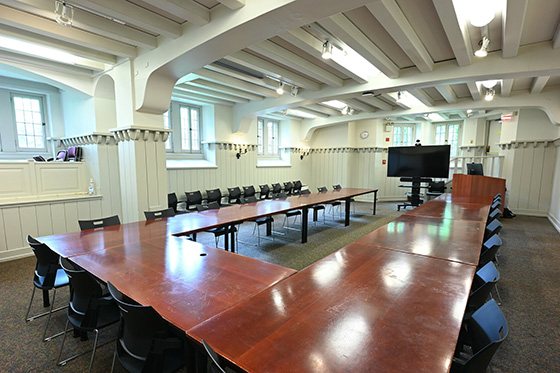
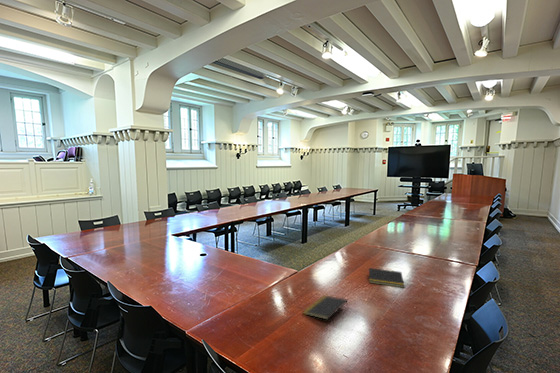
+ notepad [302,294,349,321]
+ notepad [367,267,405,288]
